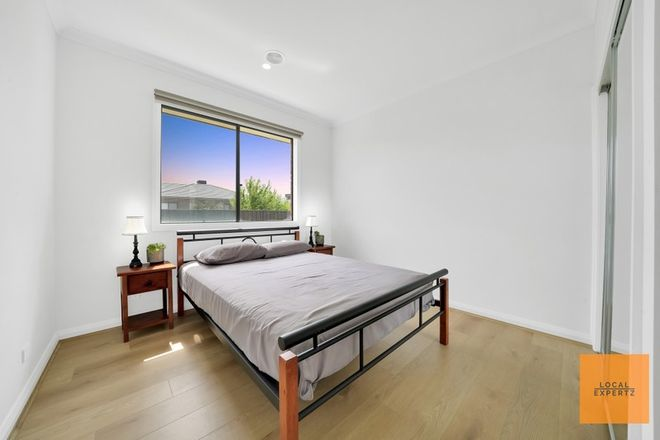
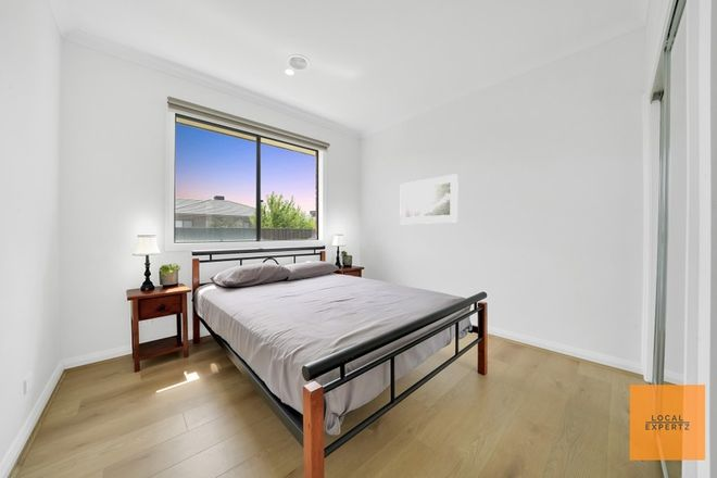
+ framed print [399,173,460,225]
